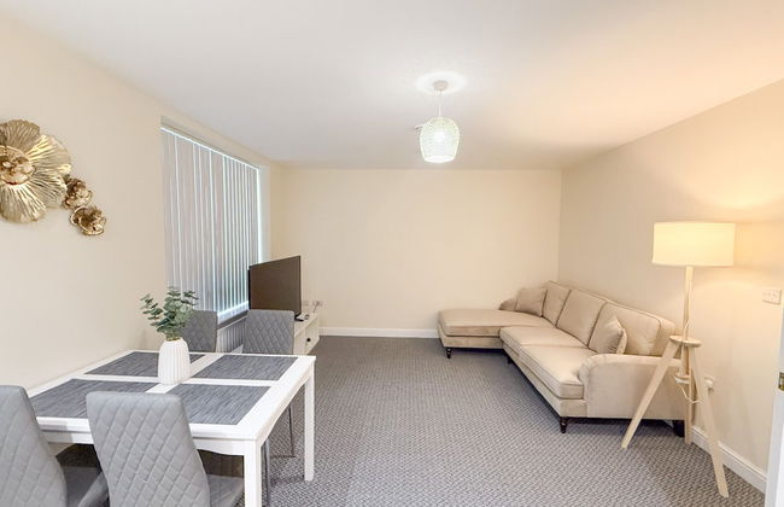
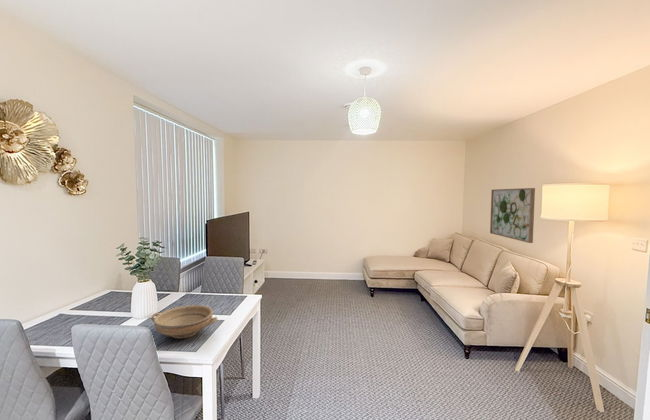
+ ceramic bowl [150,304,218,340]
+ wall art [489,187,536,244]
